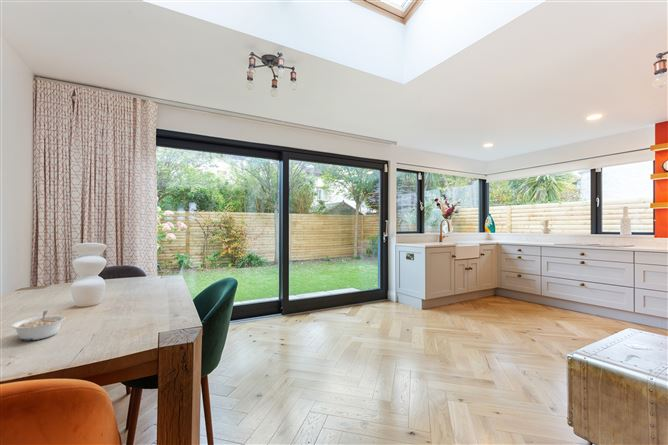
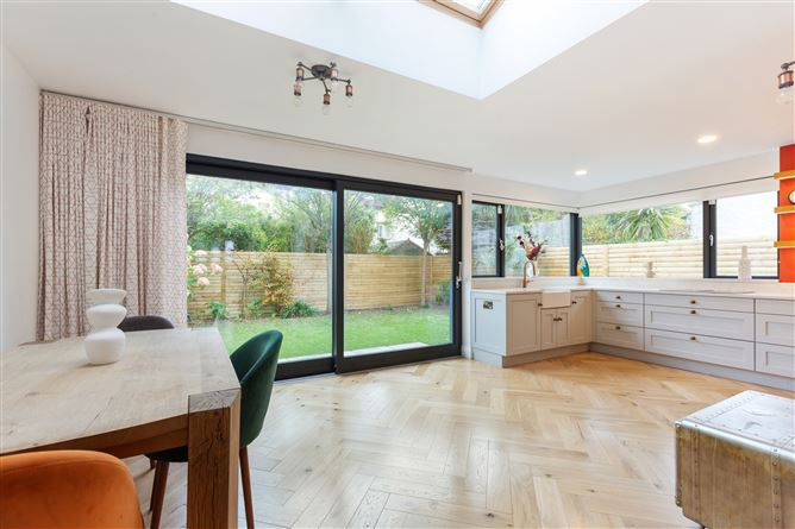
- legume [10,310,67,341]
